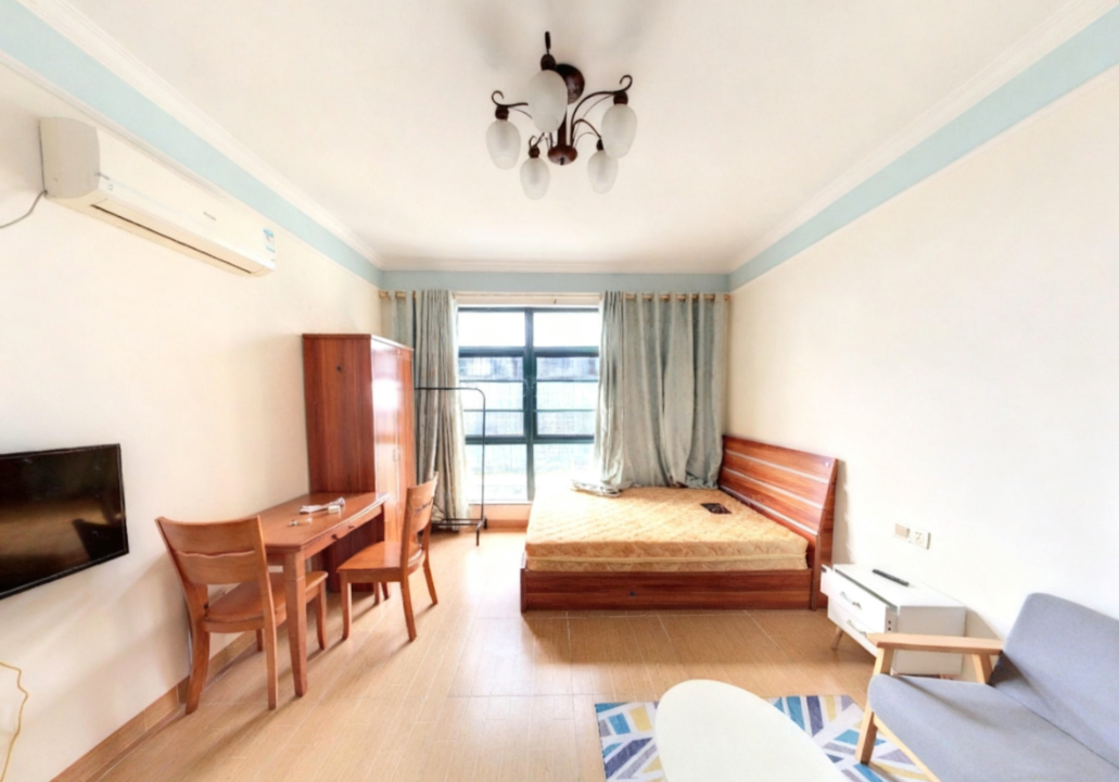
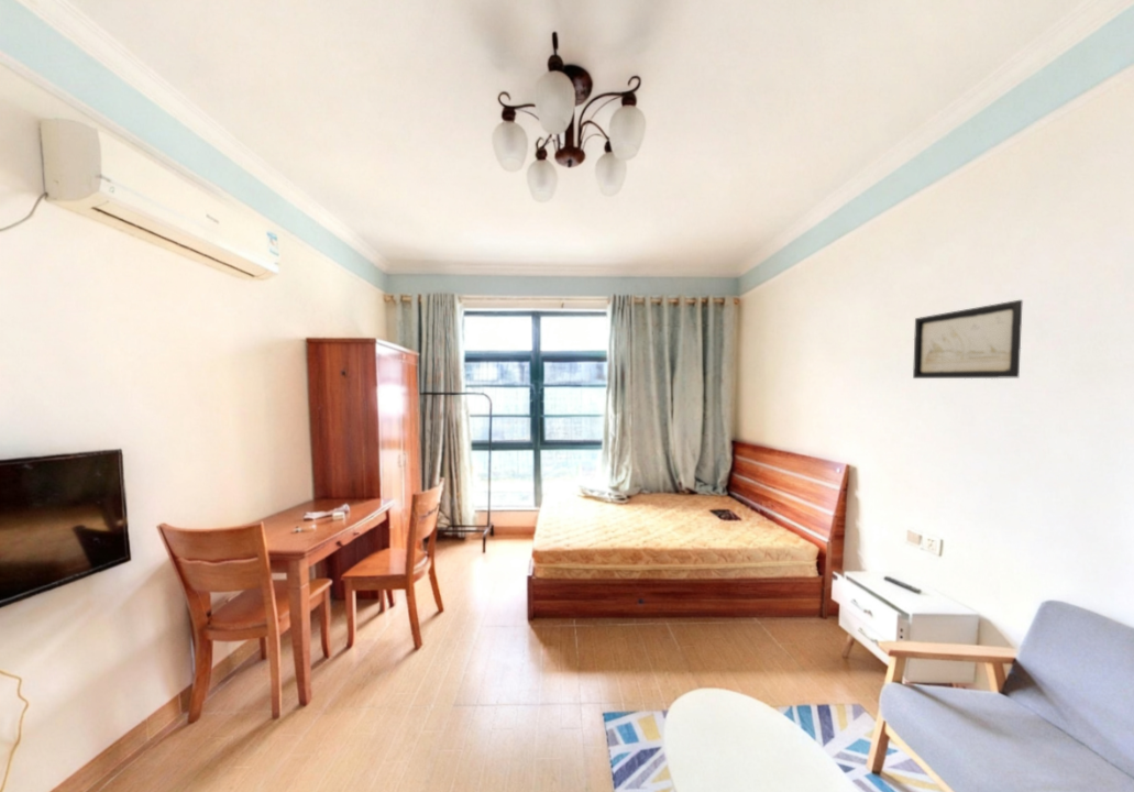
+ wall art [912,299,1024,380]
